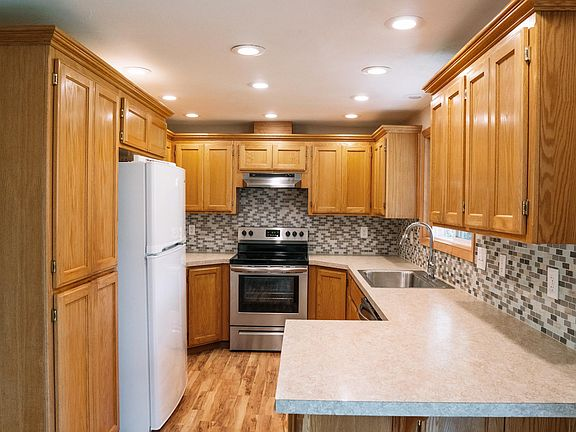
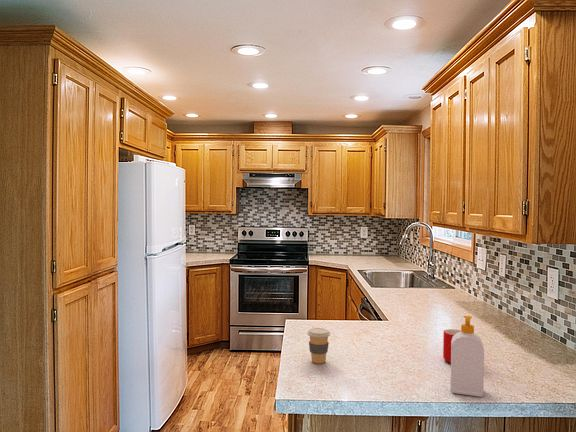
+ cup [442,328,461,364]
+ coffee cup [306,327,331,364]
+ soap bottle [450,315,485,398]
